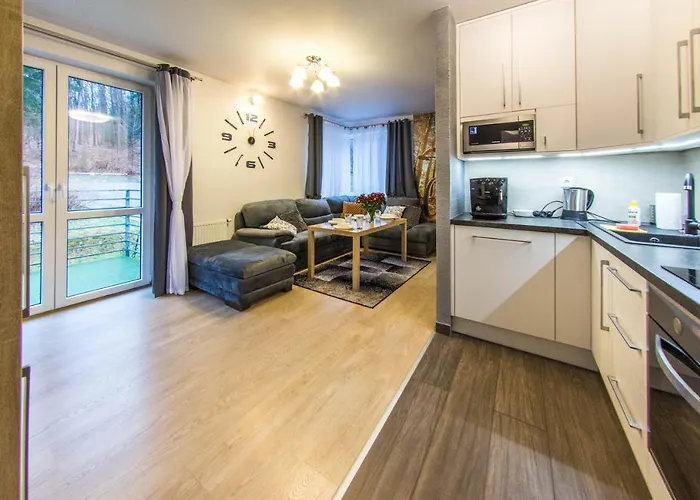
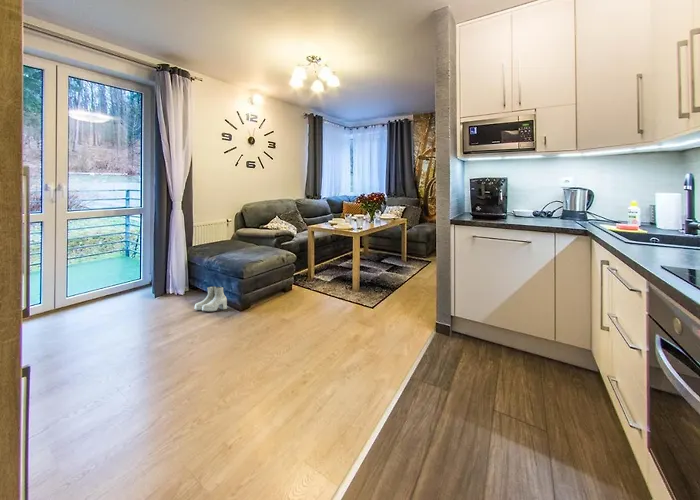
+ boots [194,285,228,312]
